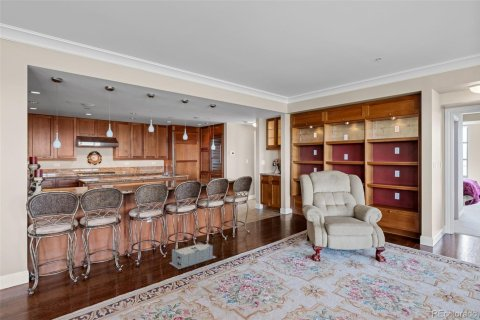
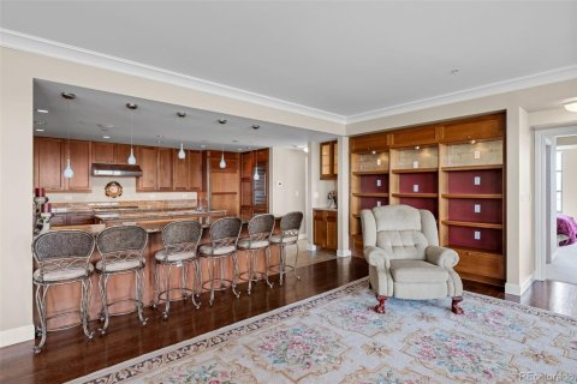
- storage bin [169,242,217,270]
